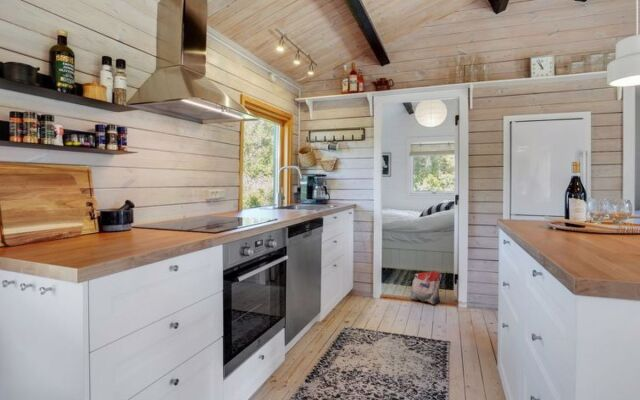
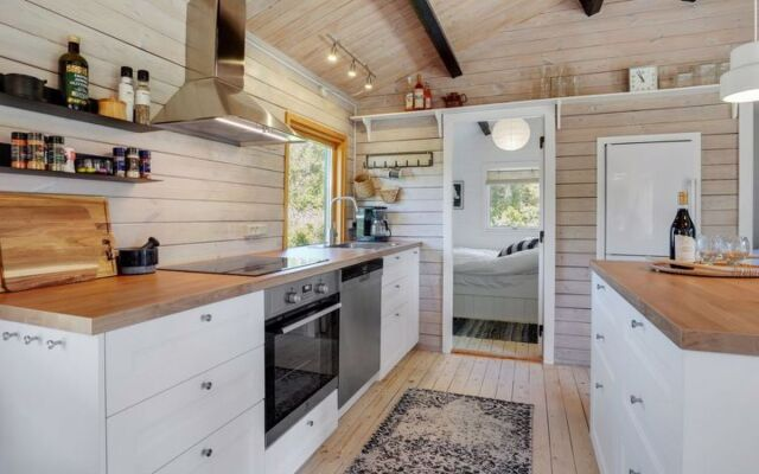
- bag [410,270,442,306]
